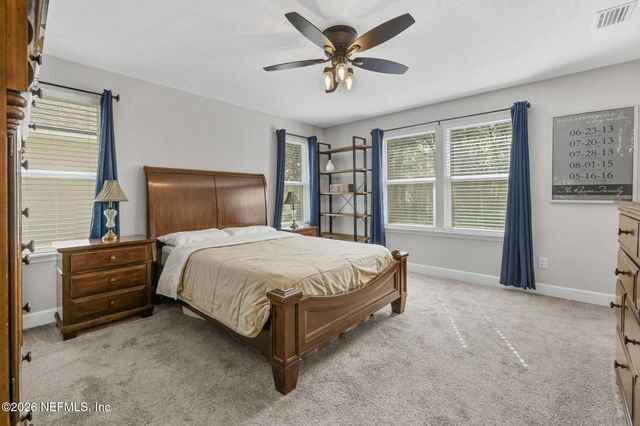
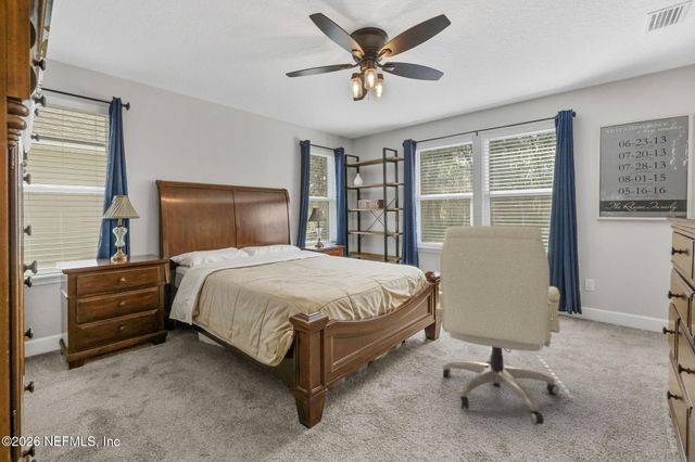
+ chair [434,224,561,426]
